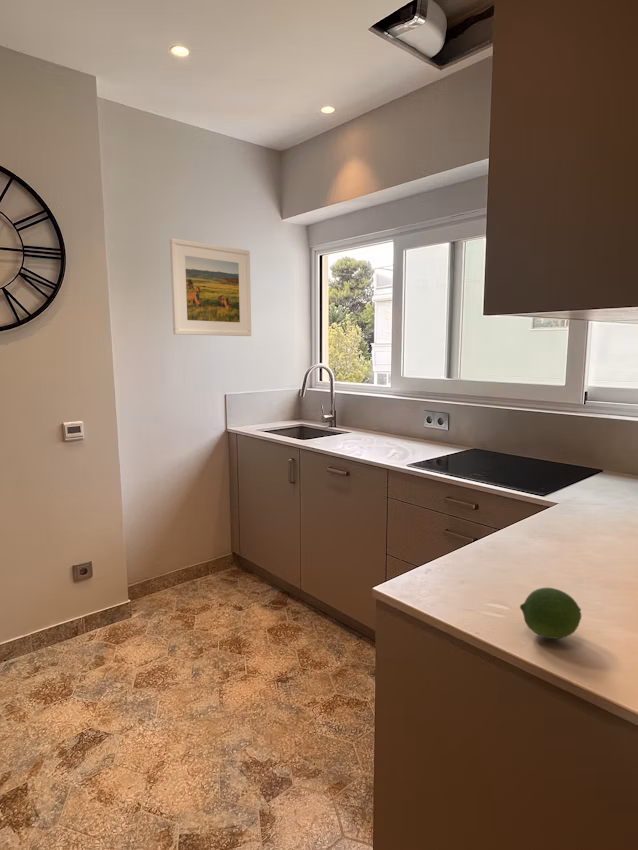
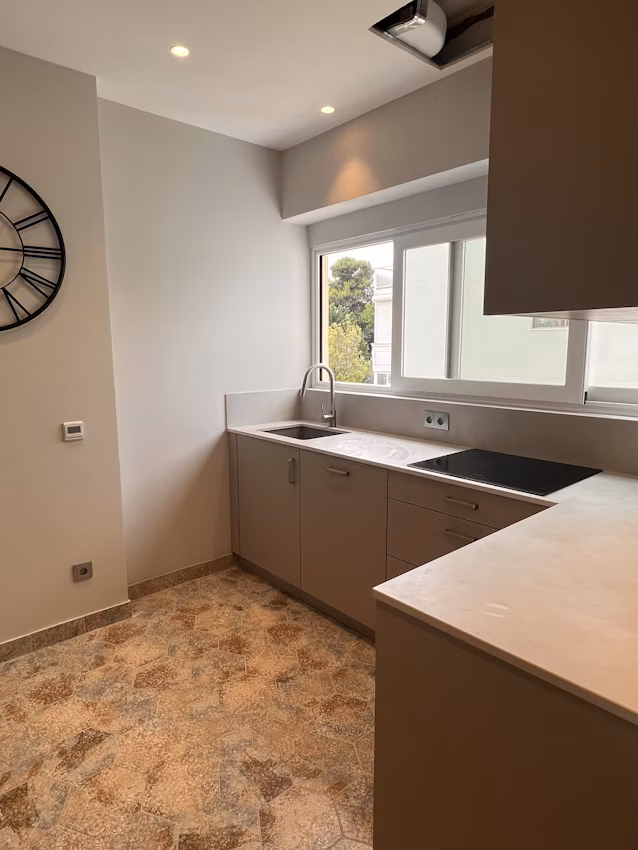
- fruit [519,587,582,640]
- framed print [169,237,252,337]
